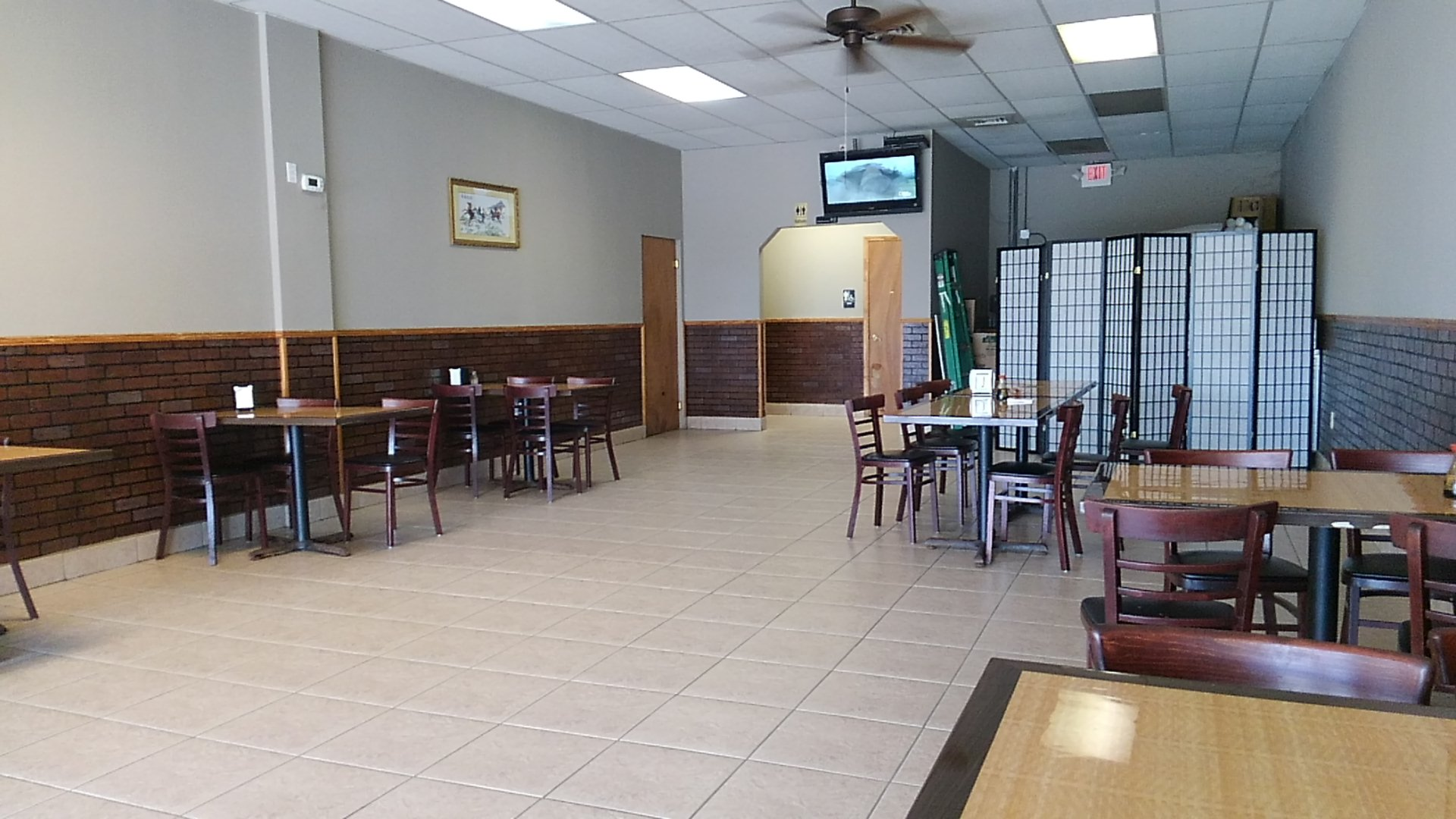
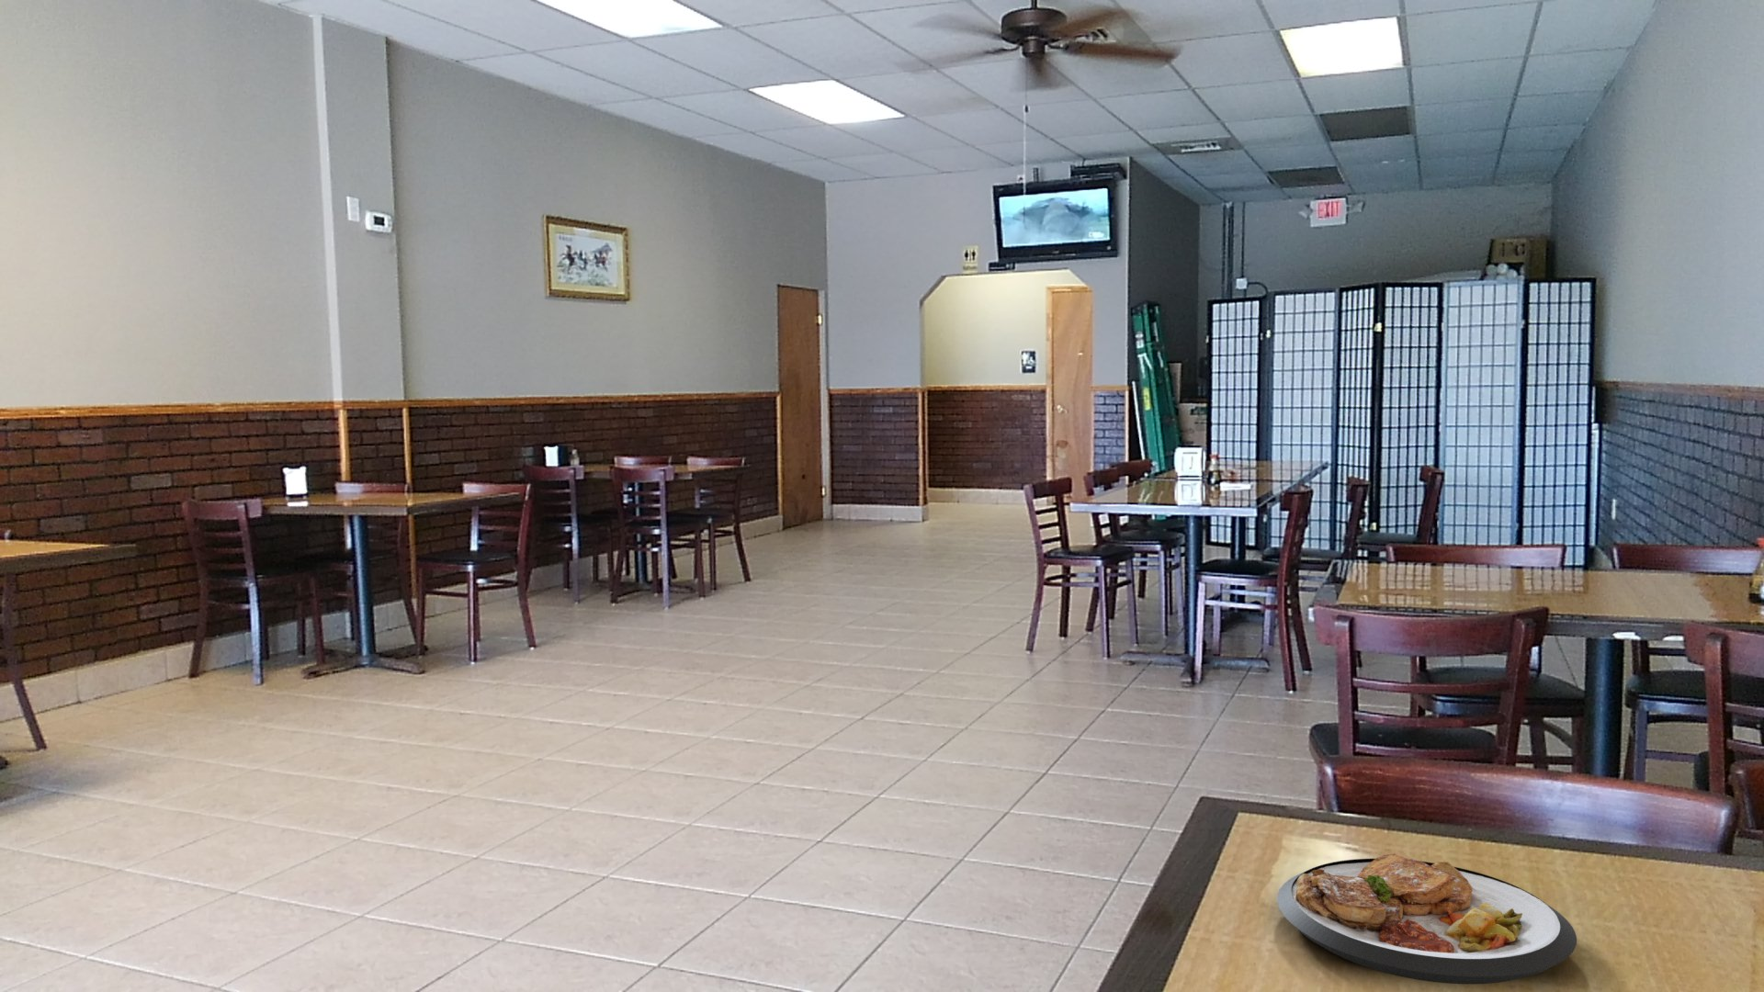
+ plate [1276,853,1577,985]
